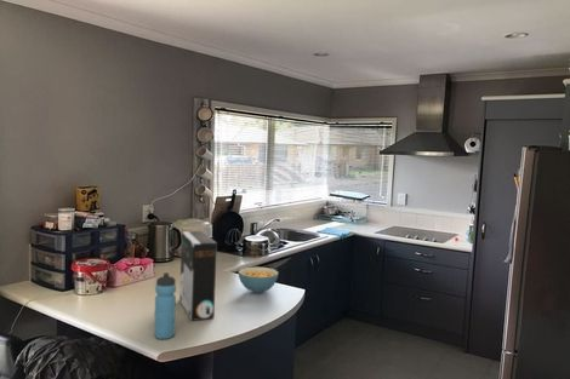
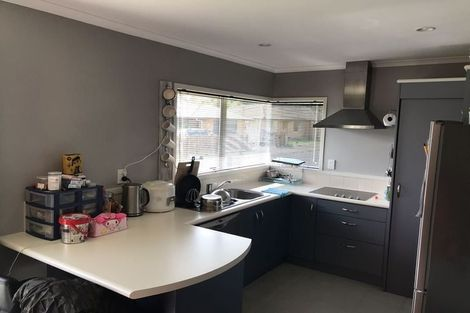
- water bottle [153,271,177,340]
- cereal bowl [238,266,280,294]
- cereal box [178,230,218,322]
